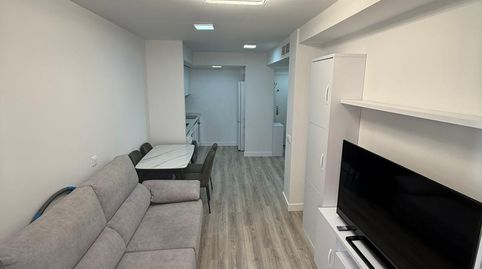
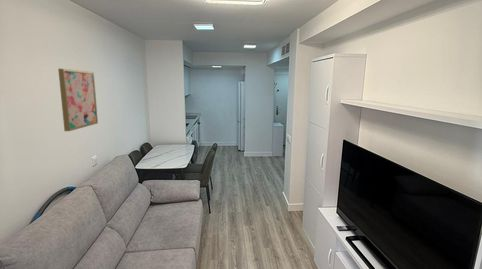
+ wall art [57,68,99,132]
